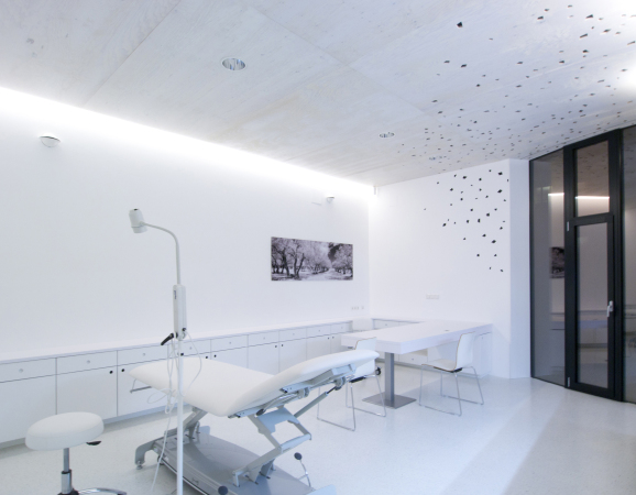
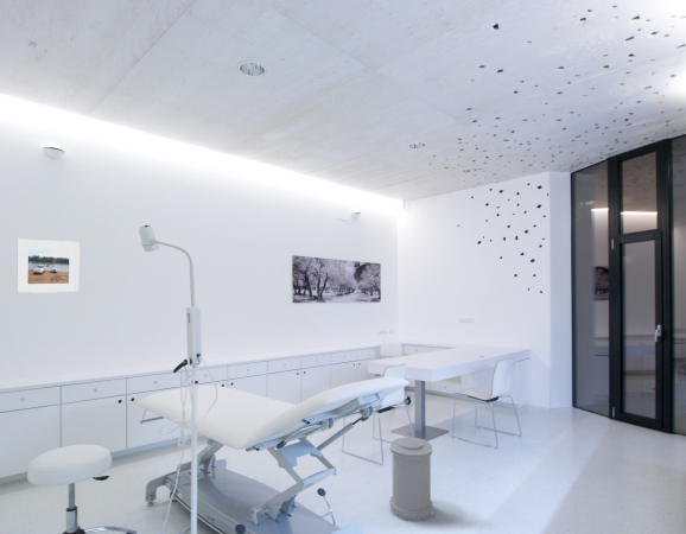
+ trash can [388,437,434,522]
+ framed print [15,239,81,294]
